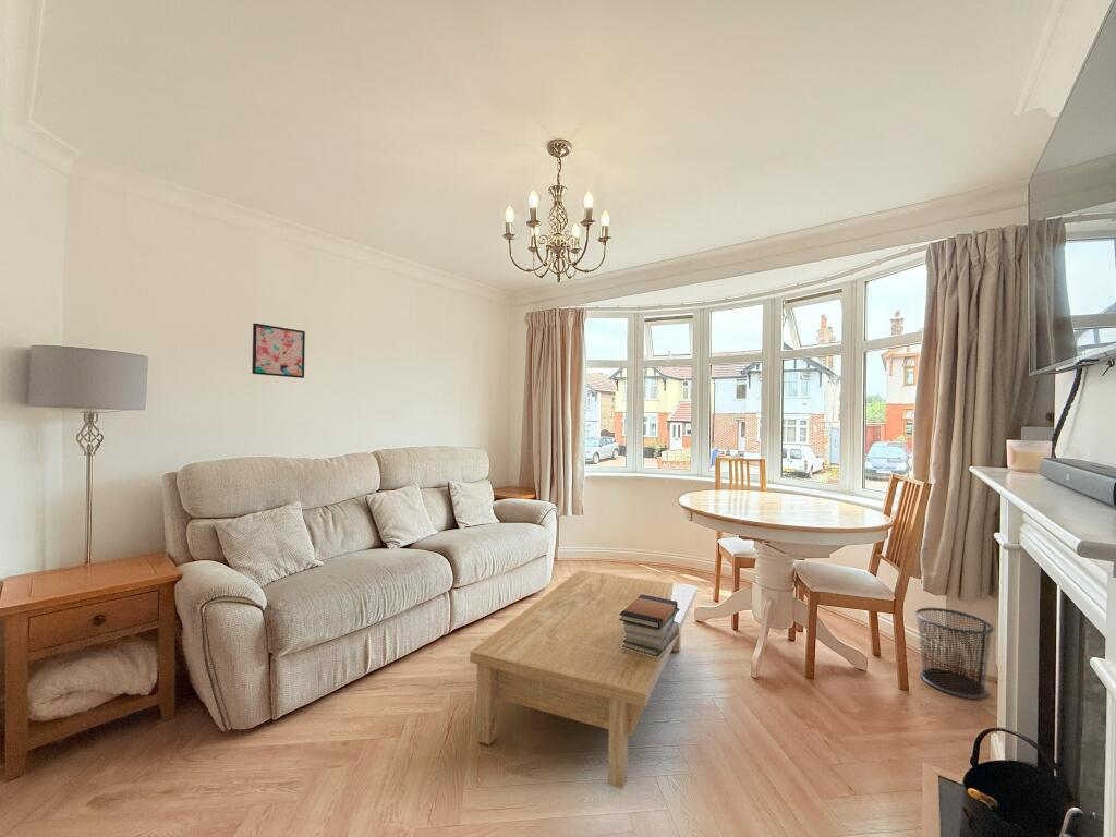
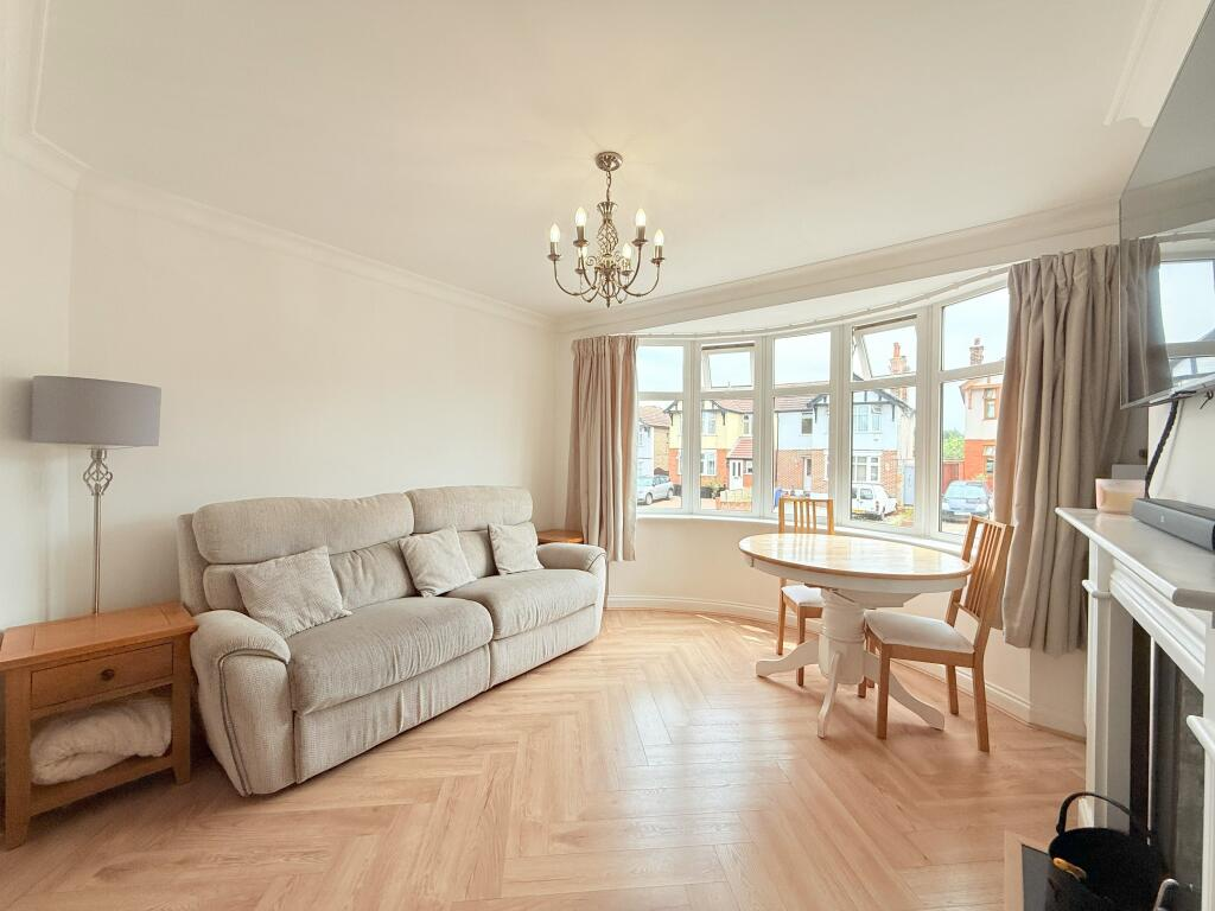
- coffee table [469,569,698,790]
- book stack [619,594,680,657]
- wall art [251,322,306,379]
- waste bin [914,607,995,700]
